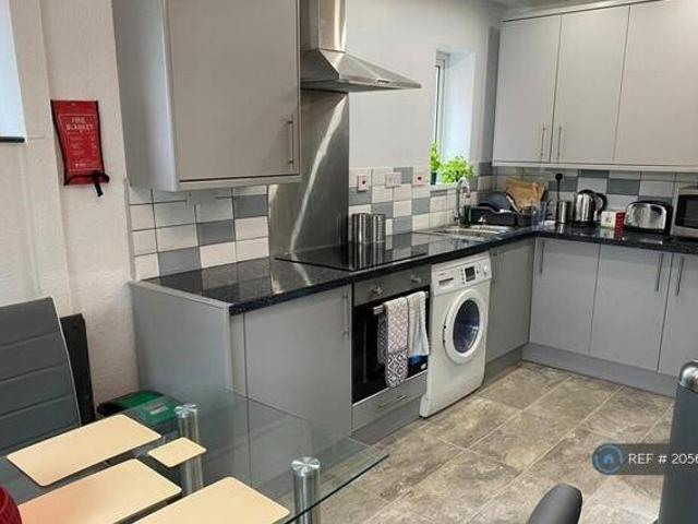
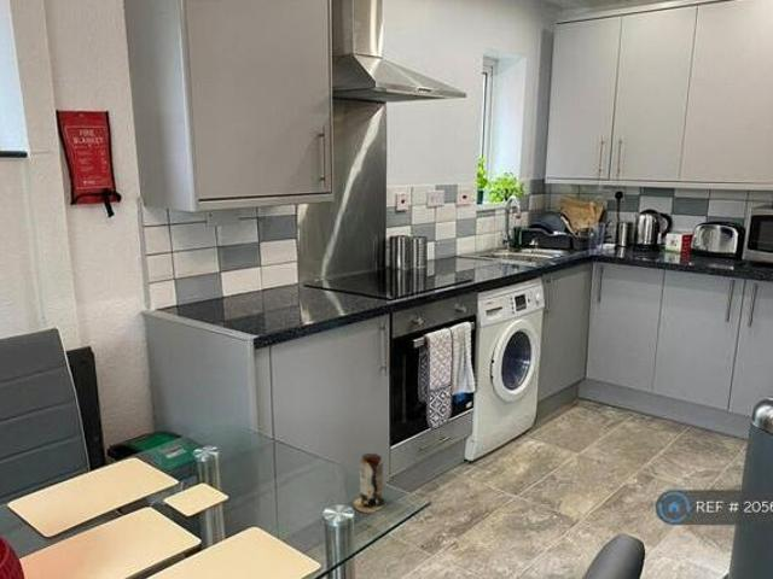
+ can [353,452,388,514]
